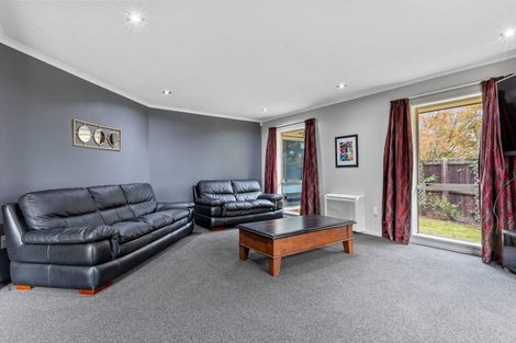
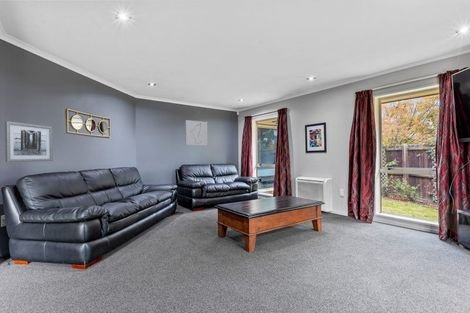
+ wall art [184,119,209,146]
+ wall art [4,120,54,163]
